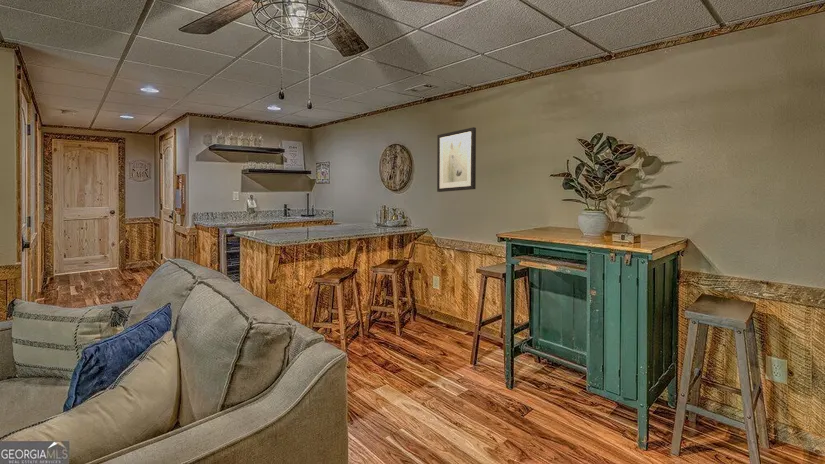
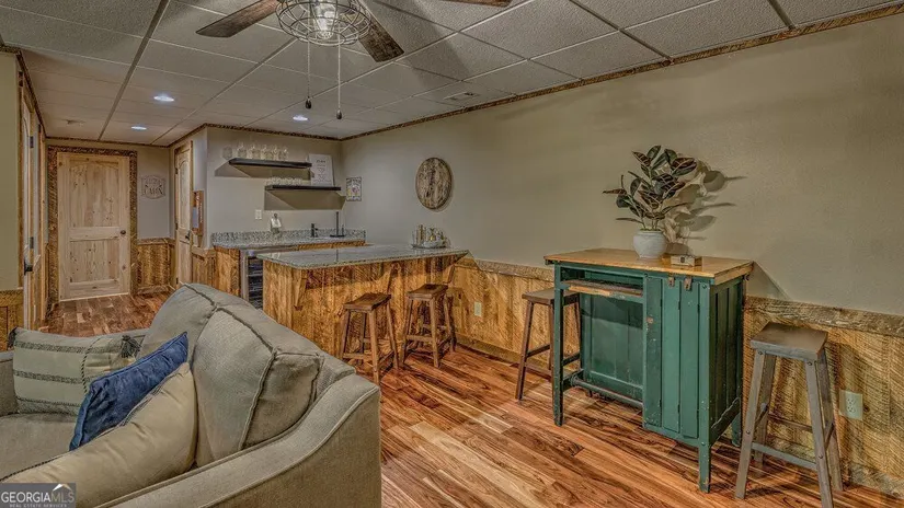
- wall art [436,126,477,193]
